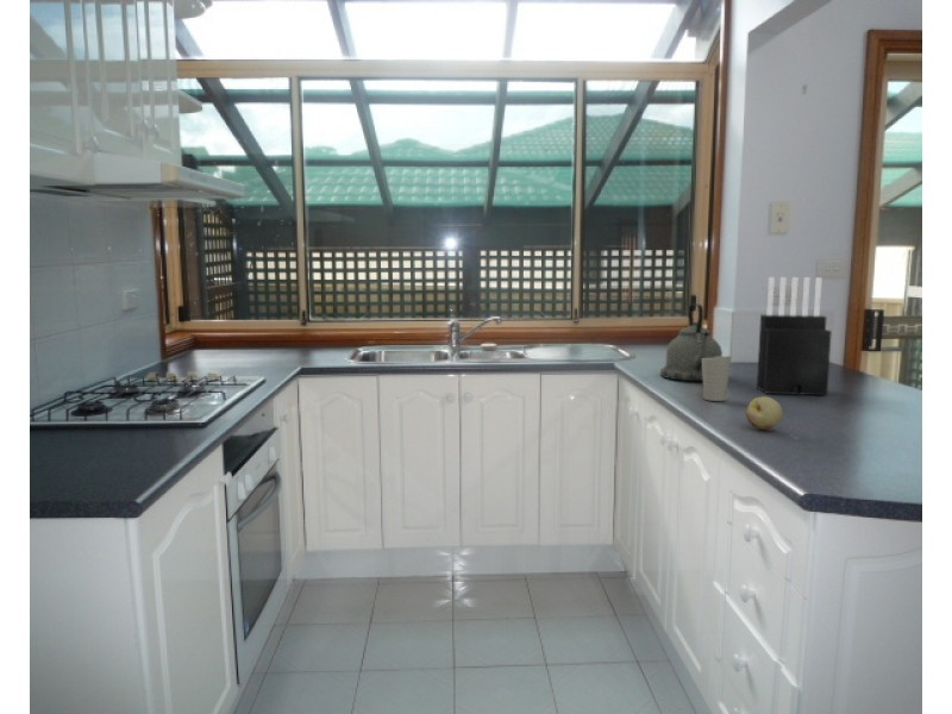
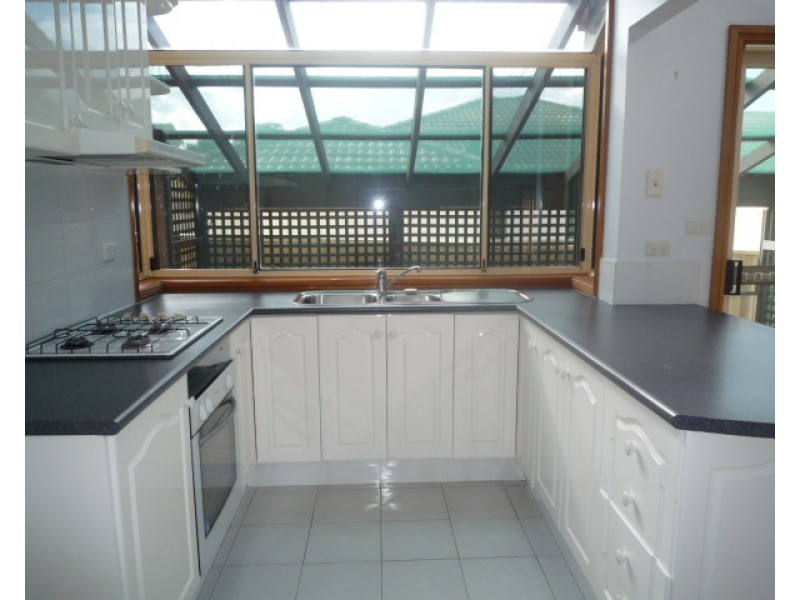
- knife block [756,276,833,396]
- fruit [745,395,784,431]
- kettle [659,302,724,382]
- cup [702,355,732,402]
